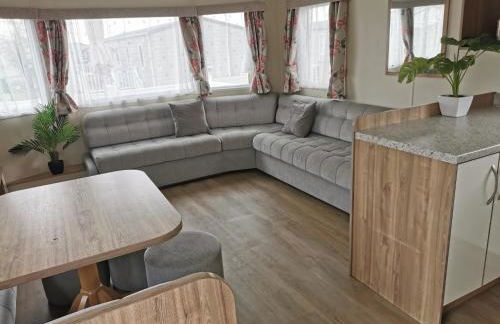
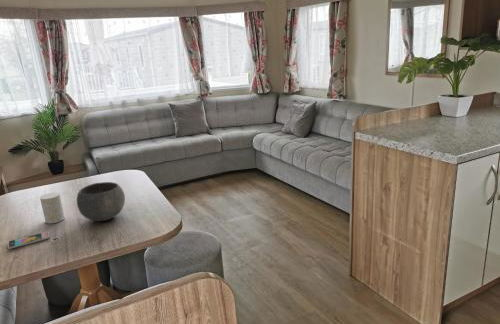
+ cup [39,192,66,224]
+ bowl [76,181,126,222]
+ smartphone [7,230,51,250]
